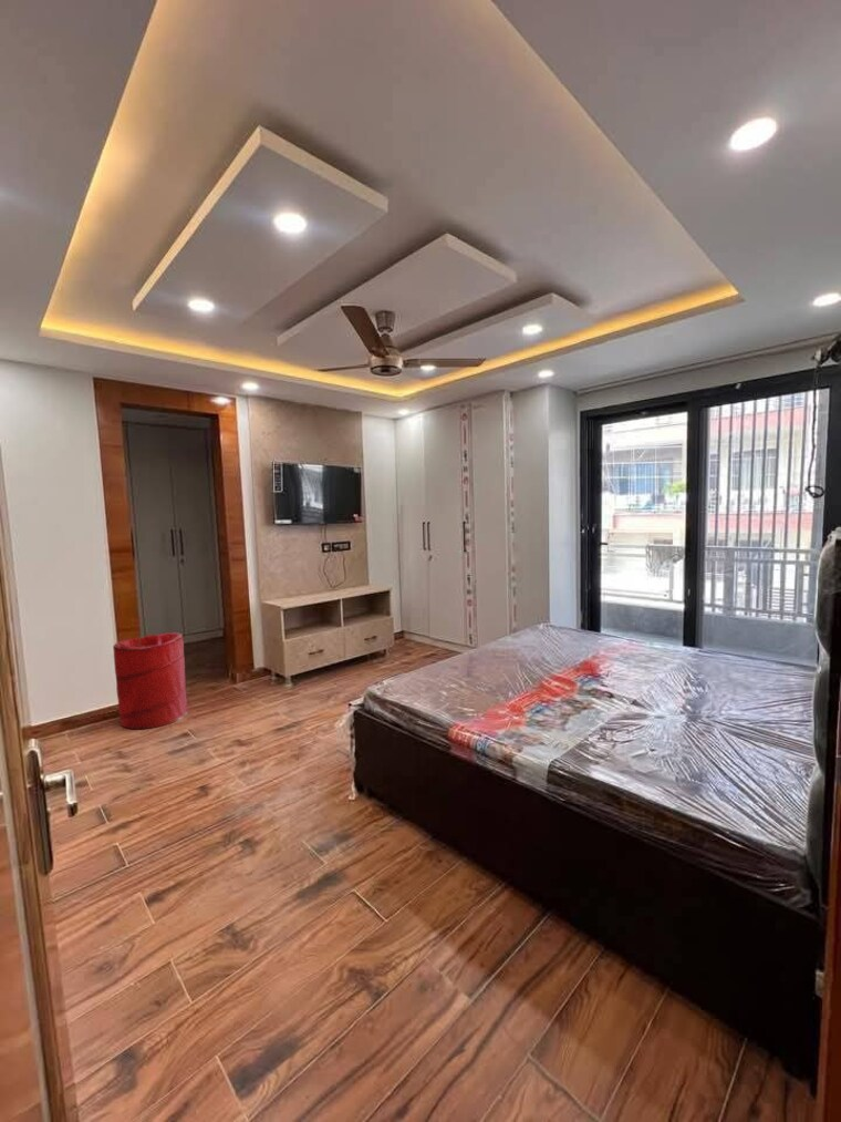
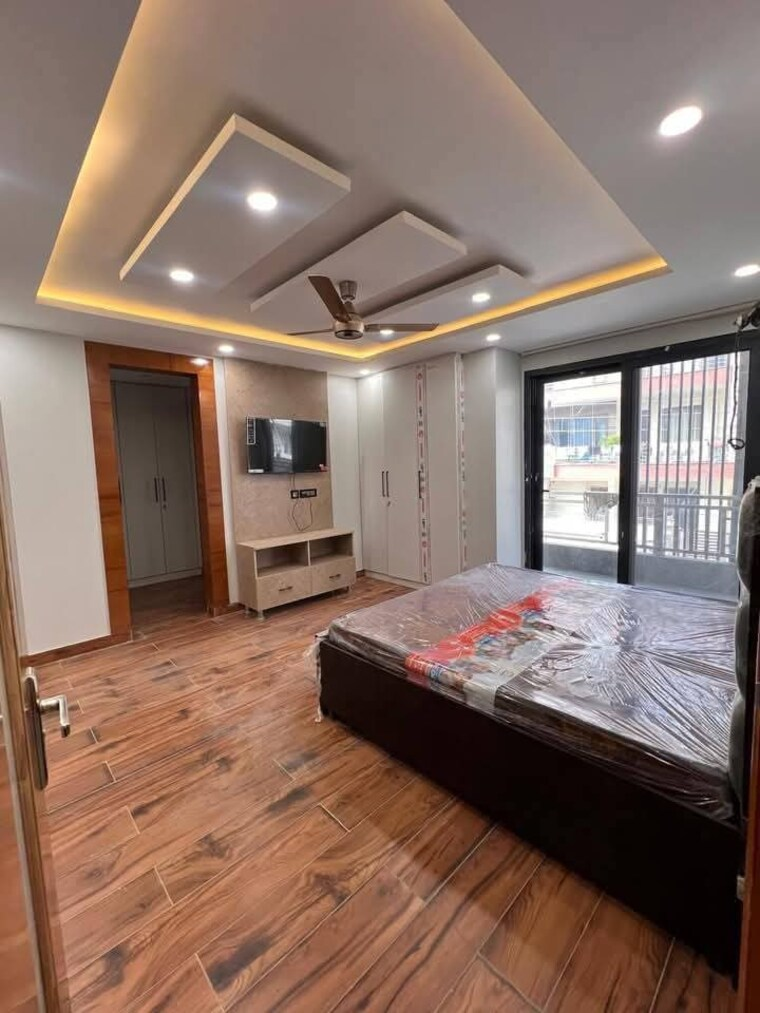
- laundry hamper [112,631,188,730]
